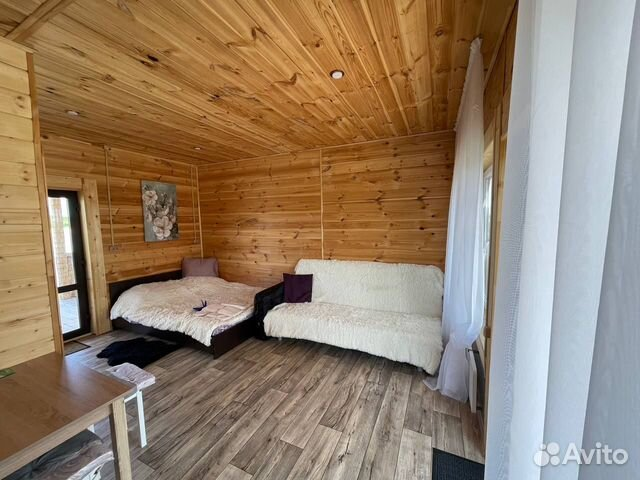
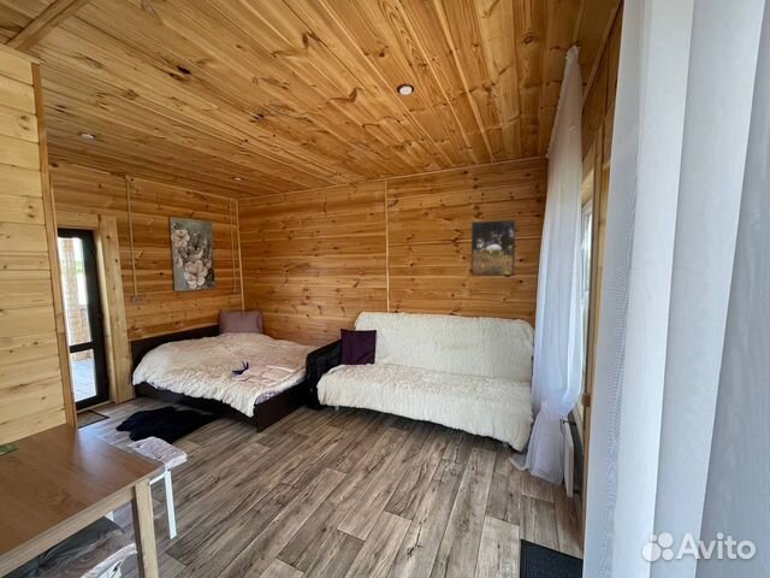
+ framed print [470,218,516,277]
